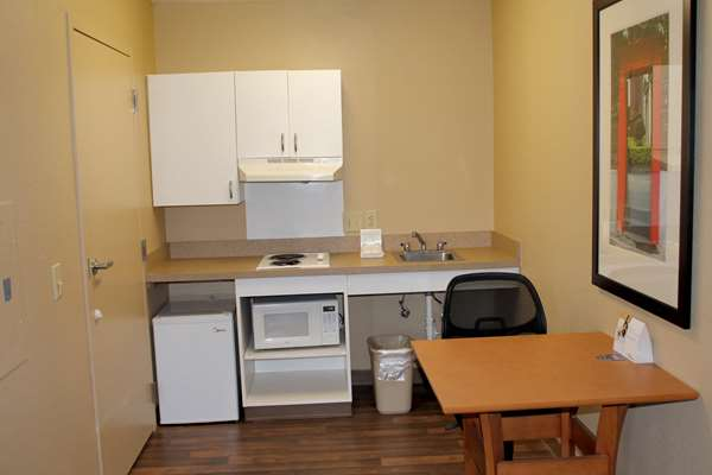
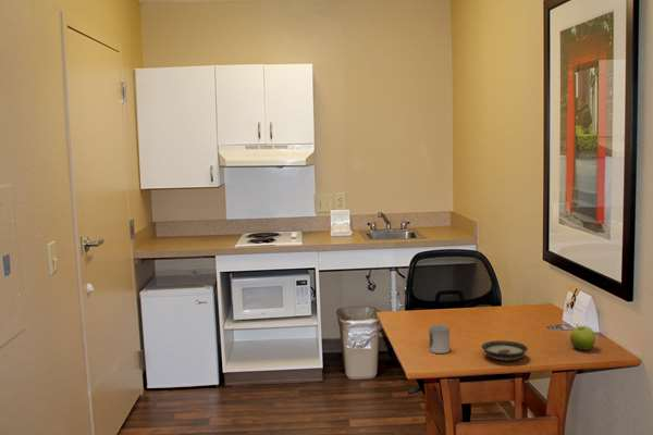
+ cup [428,324,451,355]
+ saucer [481,339,529,362]
+ fruit [569,325,596,351]
